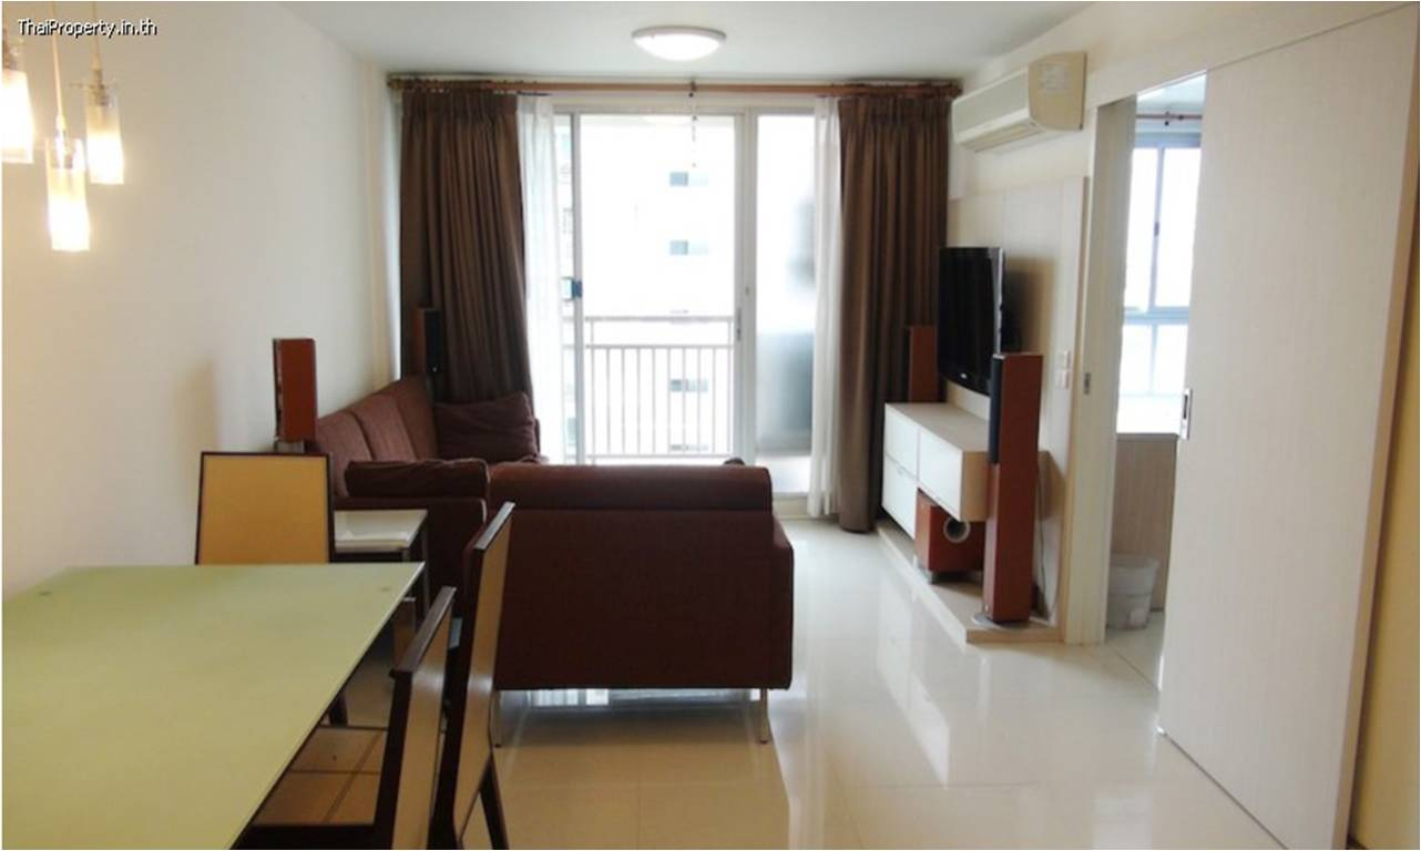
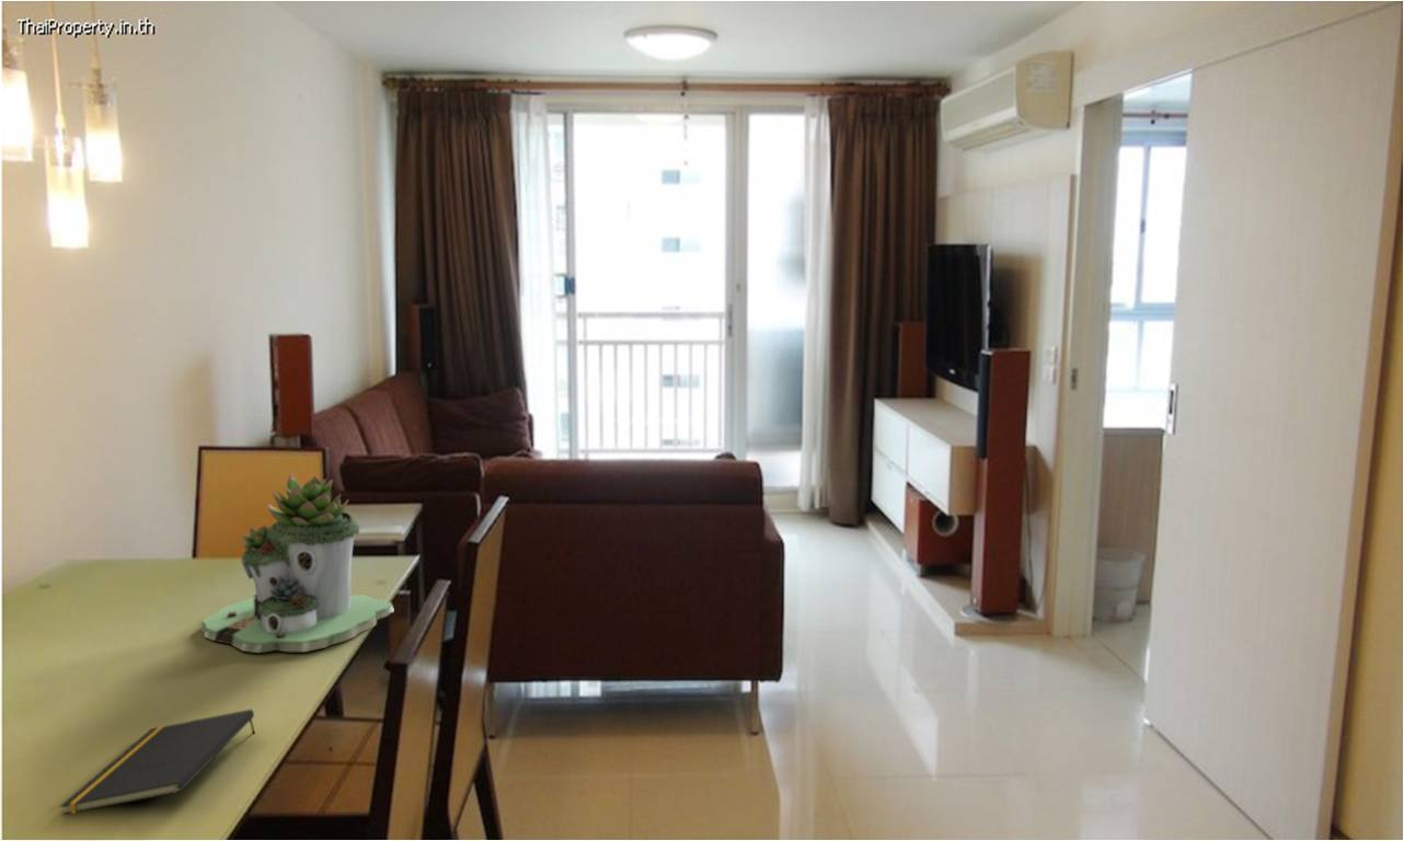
+ succulent planter [199,473,395,654]
+ notepad [59,708,256,816]
